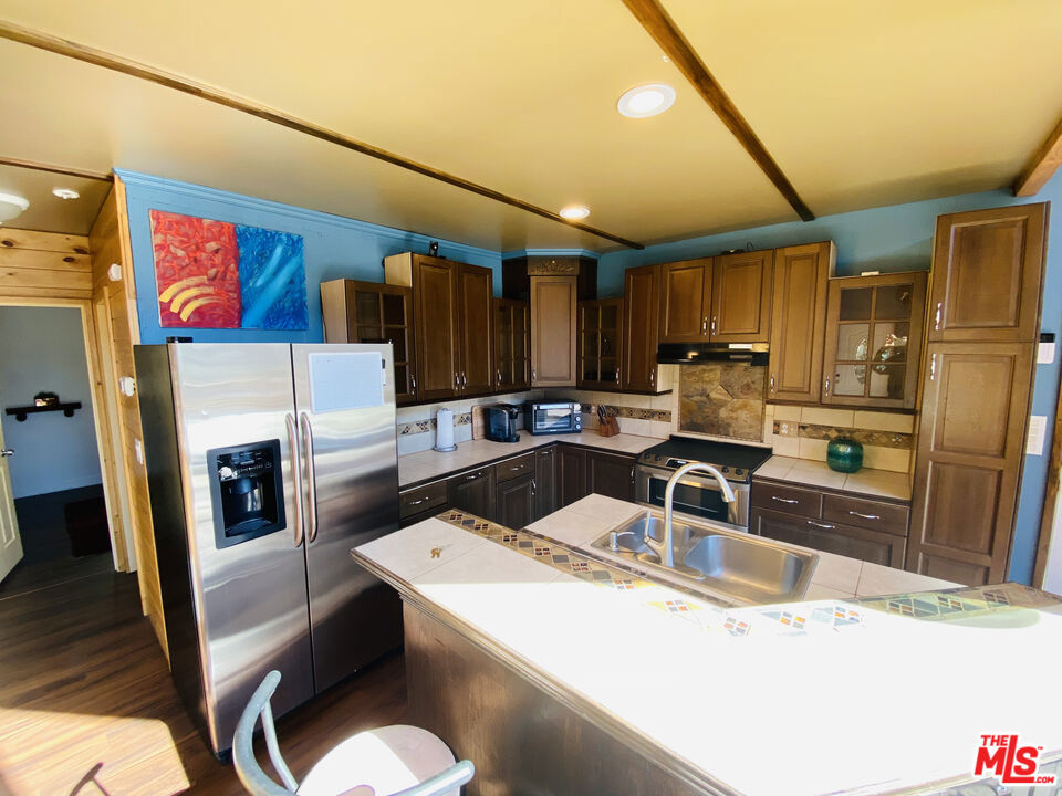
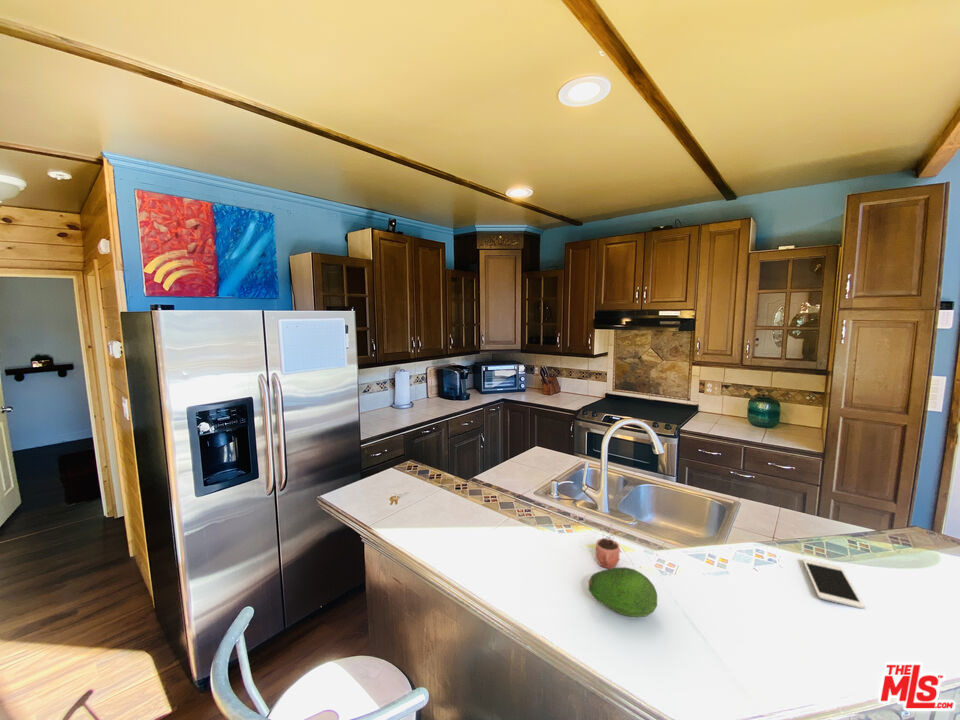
+ cocoa [595,523,621,569]
+ cell phone [801,558,865,610]
+ fruit [587,566,658,618]
